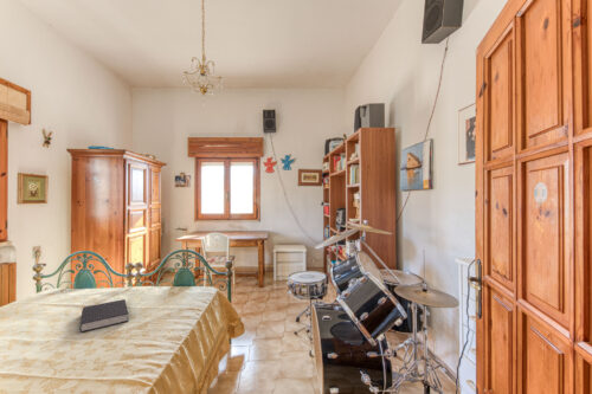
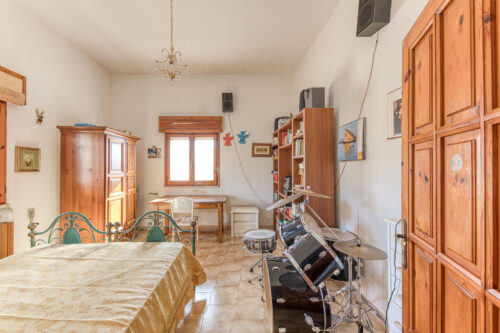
- book [78,298,129,334]
